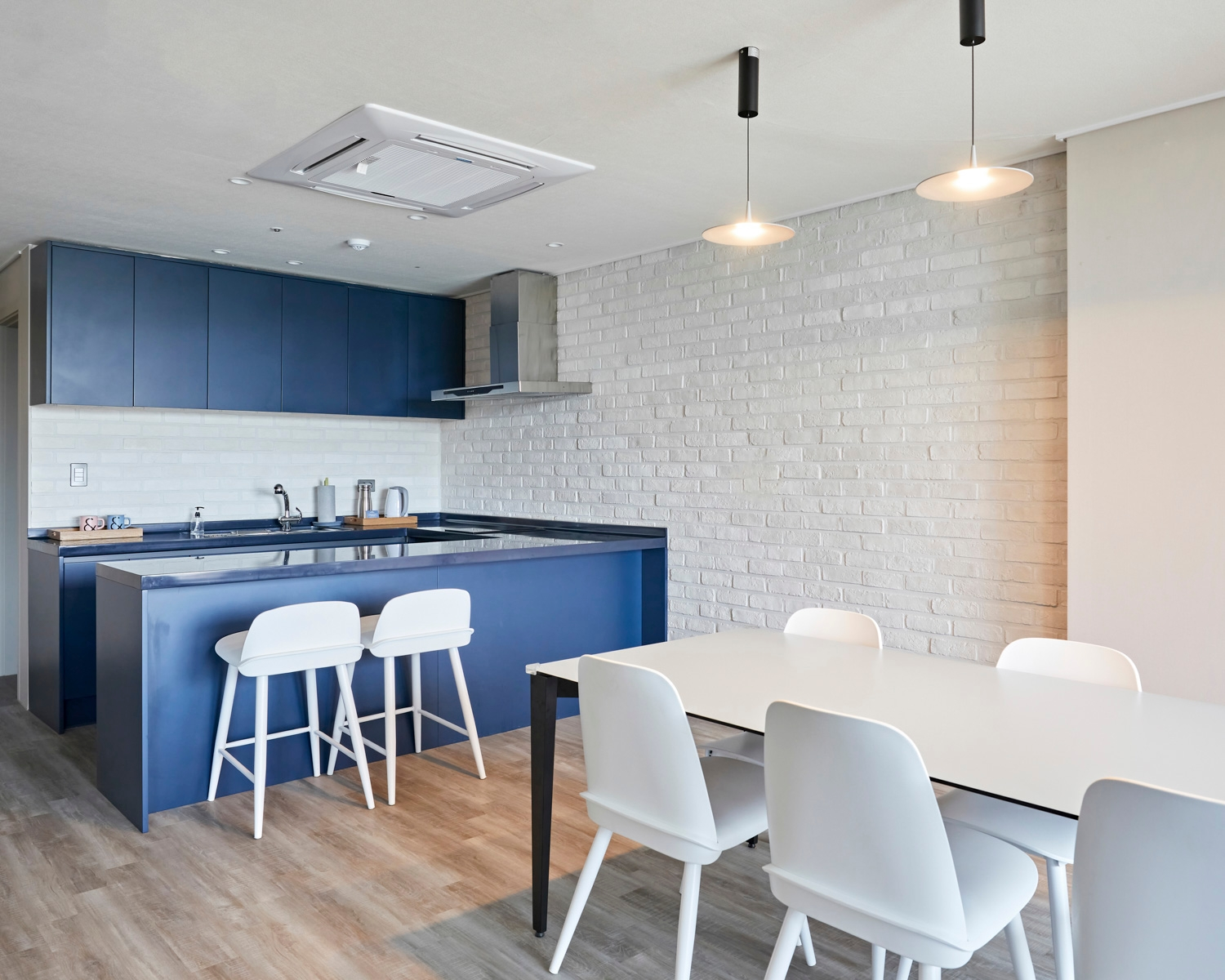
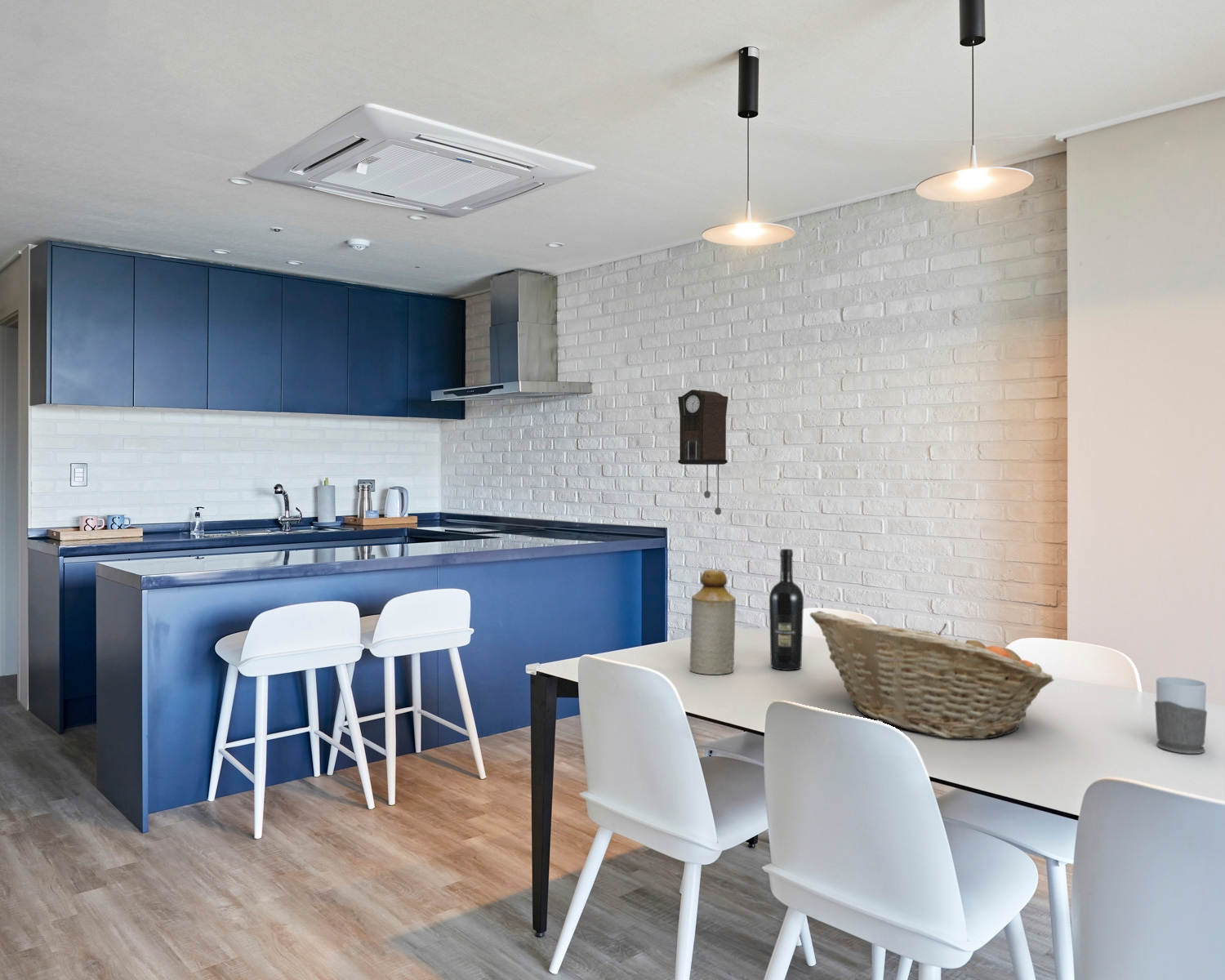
+ fruit basket [809,610,1055,740]
+ wine bottle [768,548,804,671]
+ mug [1154,676,1208,755]
+ bottle [689,568,737,675]
+ pendulum clock [677,389,728,515]
